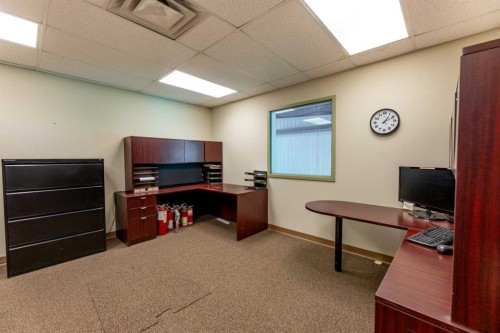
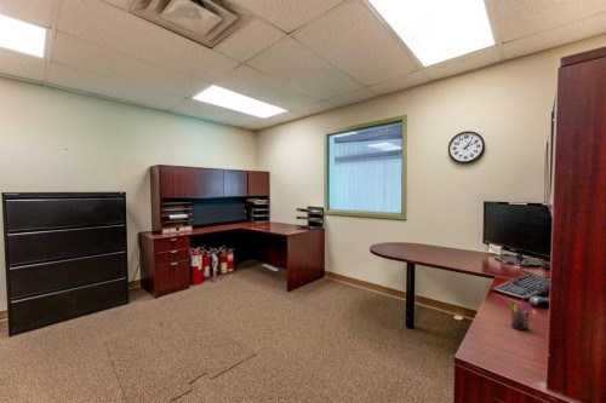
+ pen holder [507,298,533,332]
